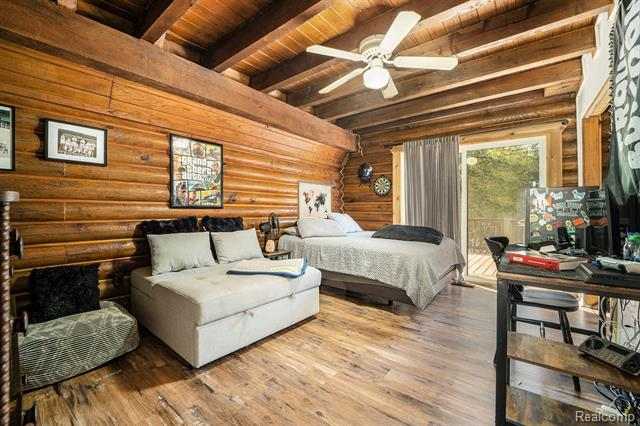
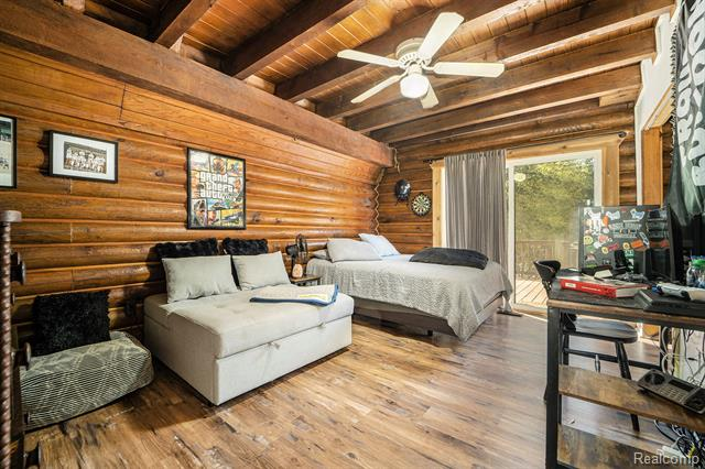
- wall art [296,179,333,219]
